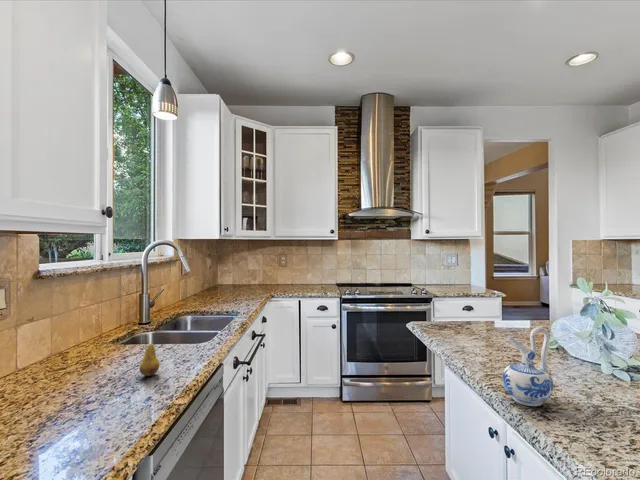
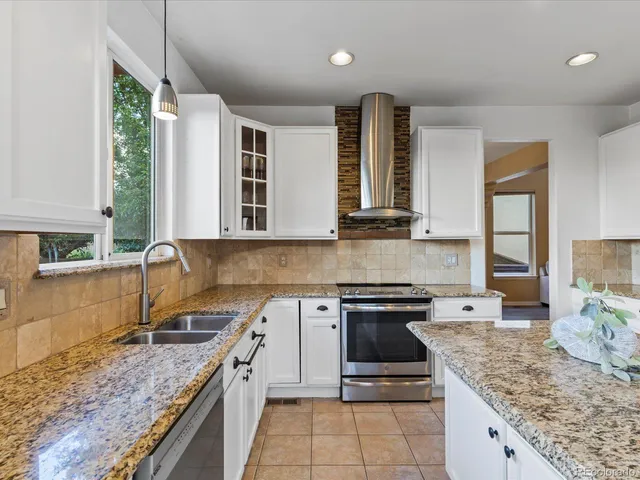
- fruit [139,333,160,377]
- ceramic pitcher [501,326,555,407]
